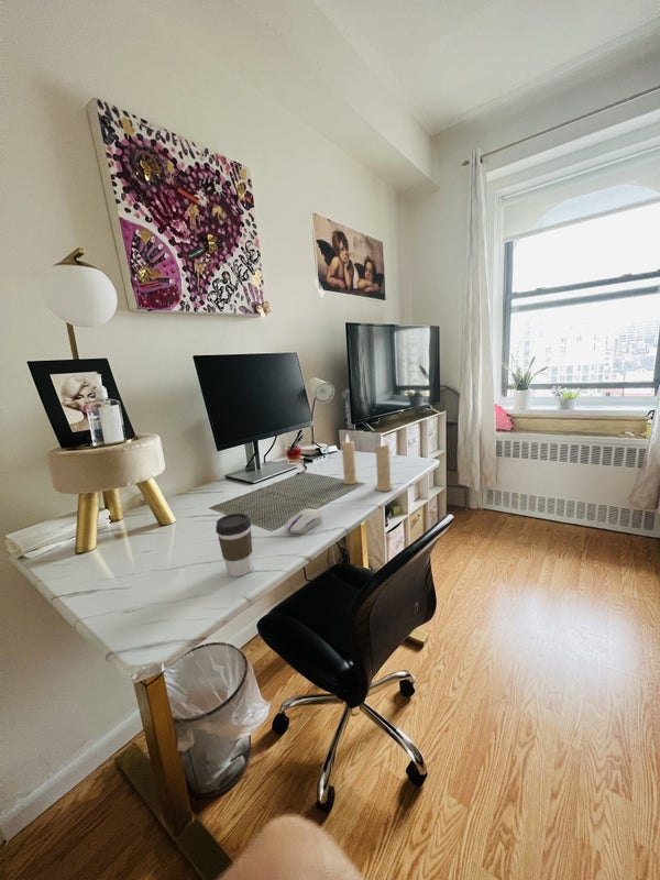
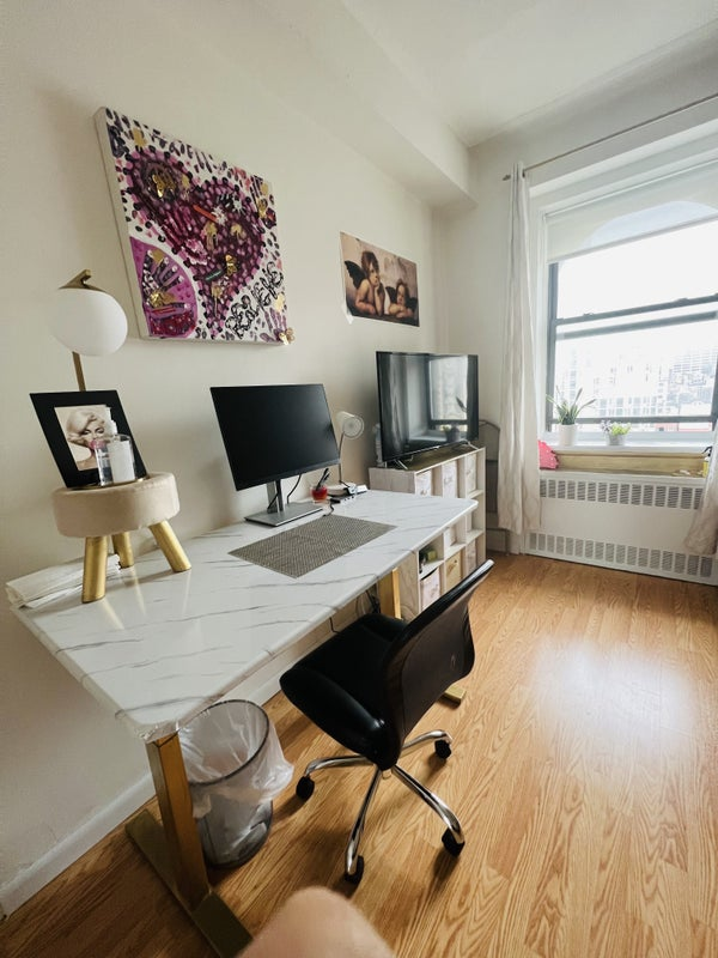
- candle [341,432,394,492]
- coffee cup [215,513,253,578]
- computer mouse [284,508,322,535]
